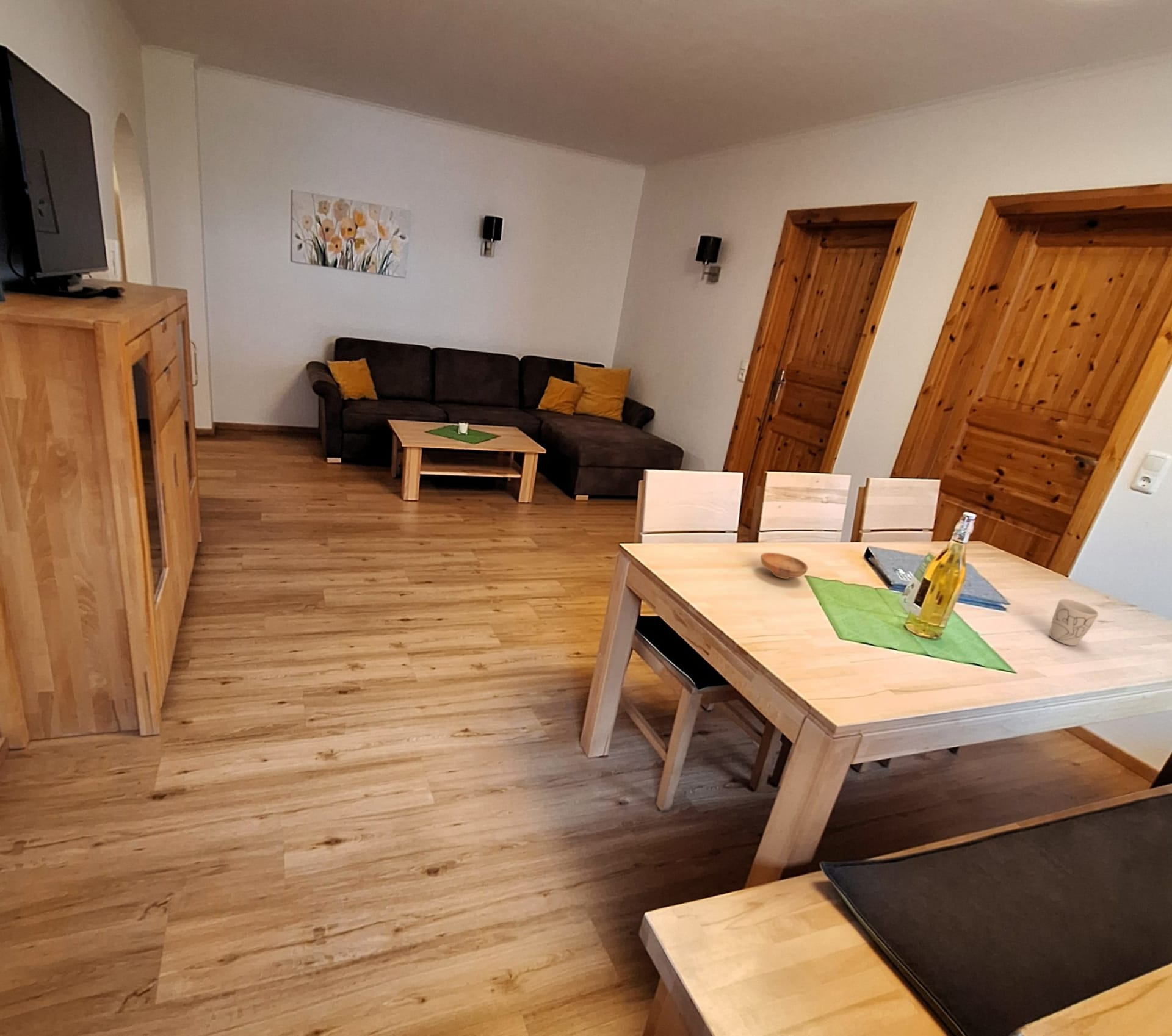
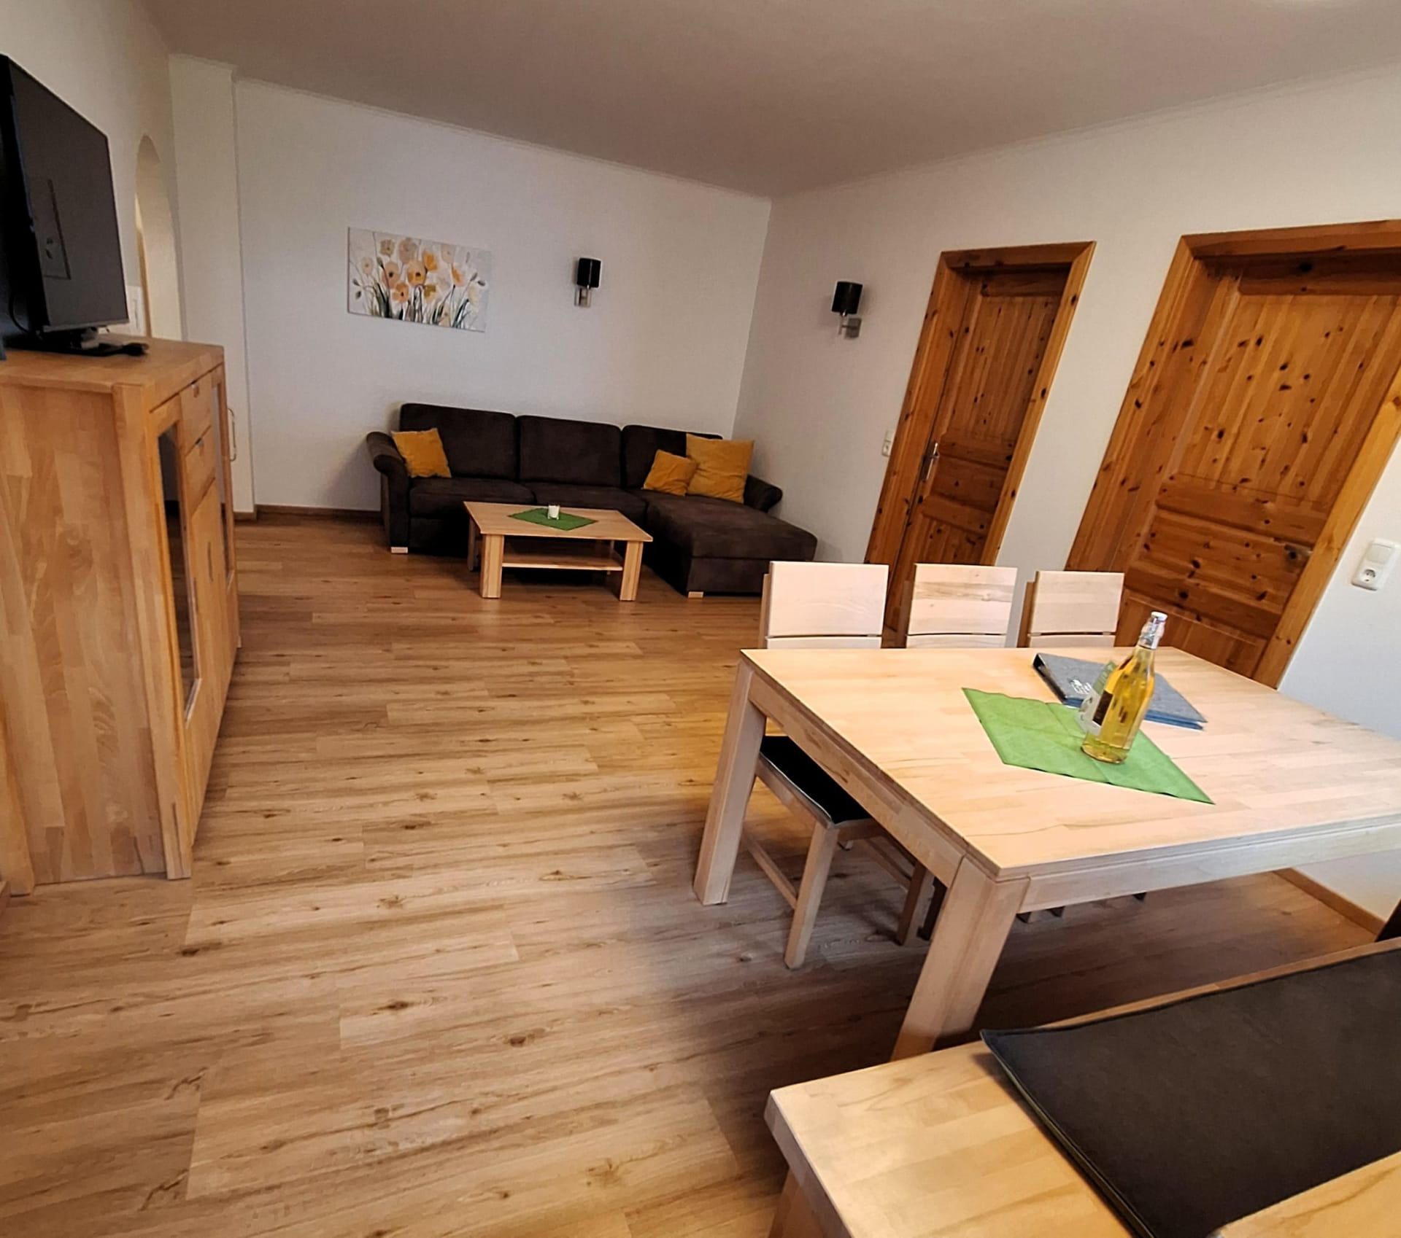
- mug [1049,599,1099,646]
- bowl [760,552,808,580]
